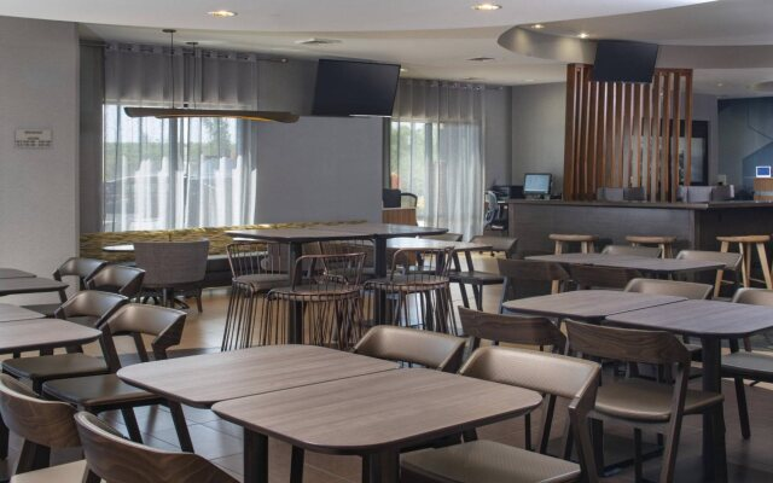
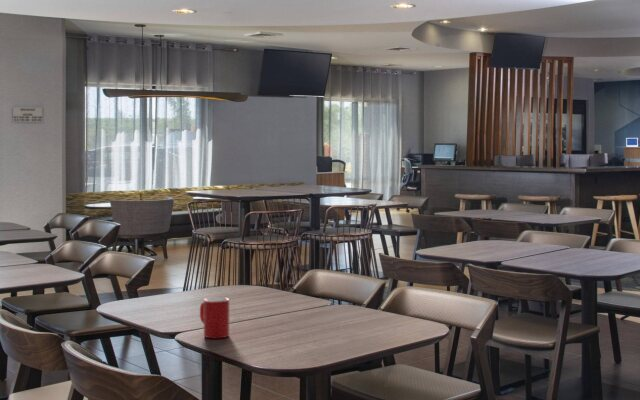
+ cup [199,296,230,340]
